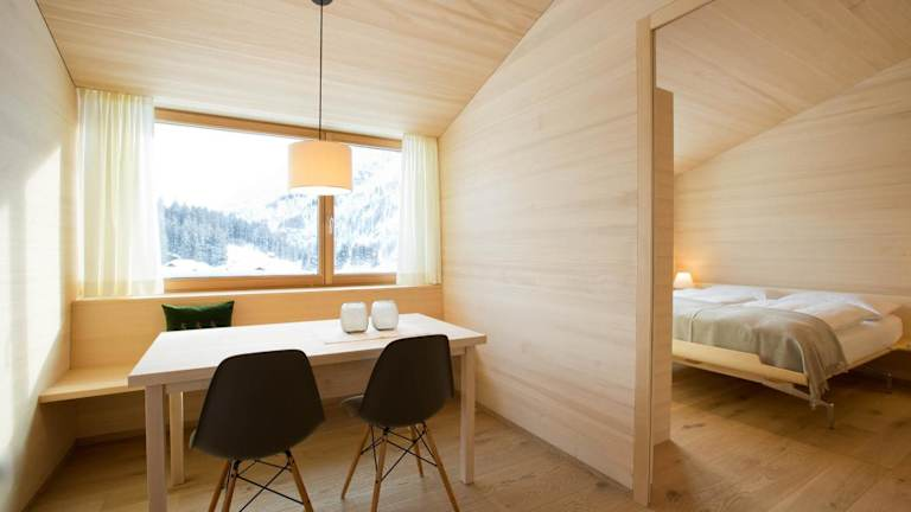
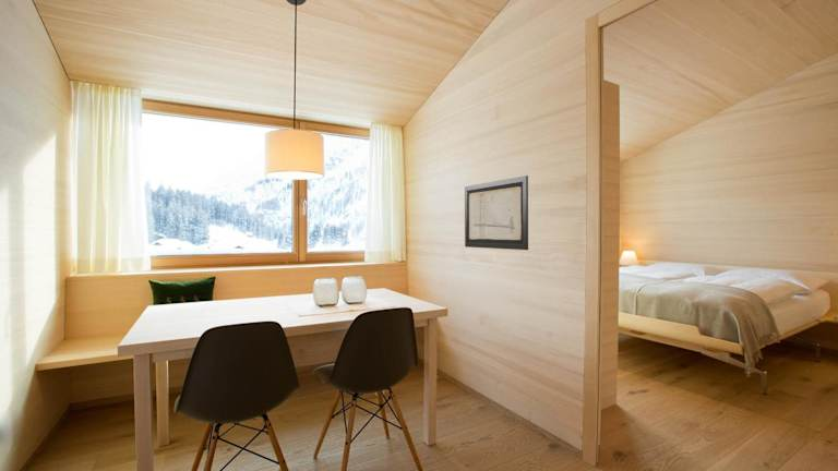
+ wall art [464,174,529,251]
